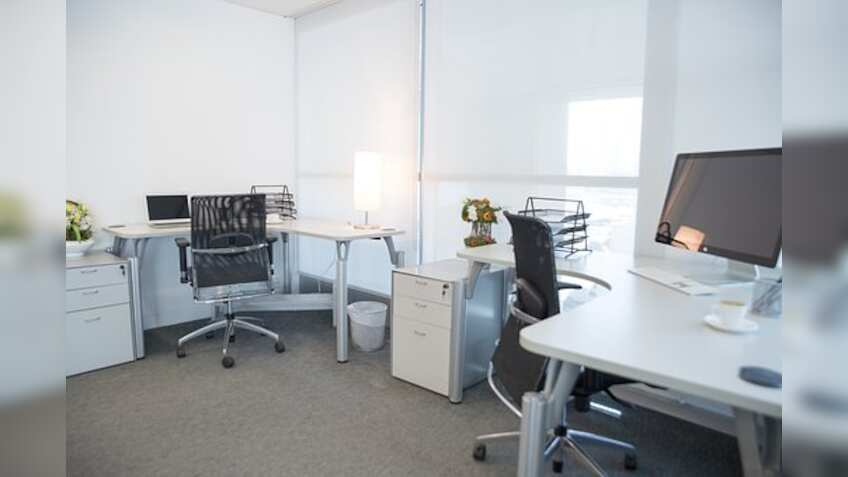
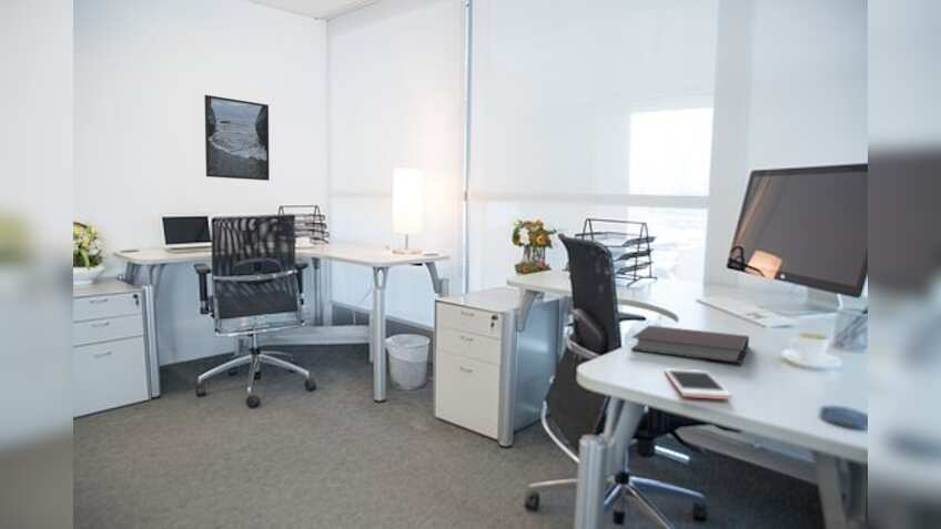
+ notebook [630,324,750,365]
+ cell phone [664,367,732,400]
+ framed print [203,94,271,182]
